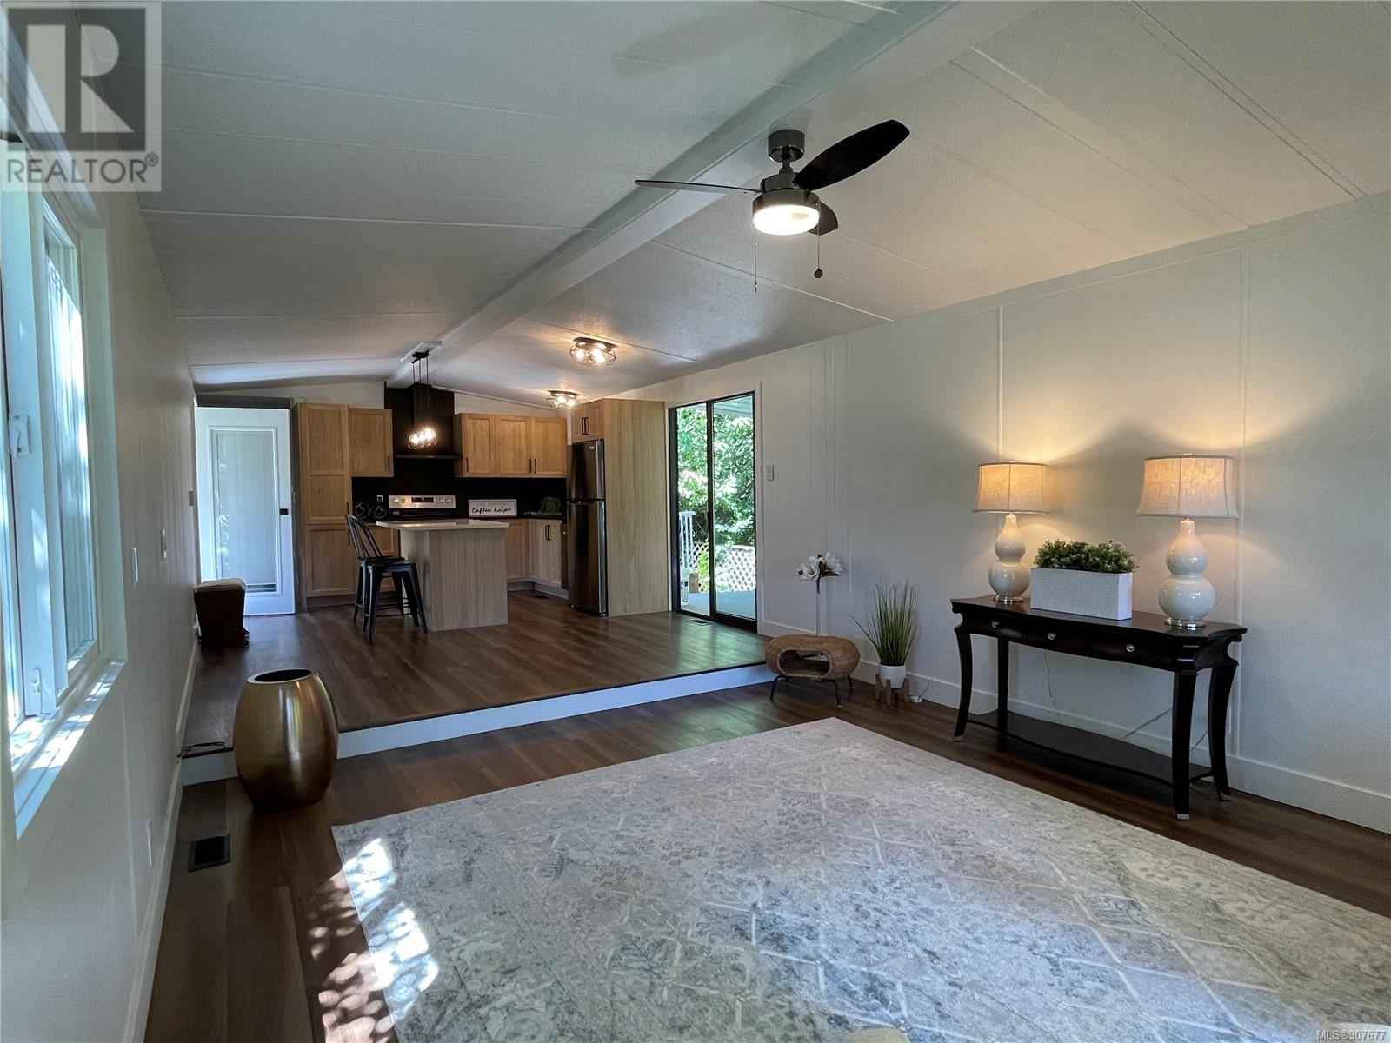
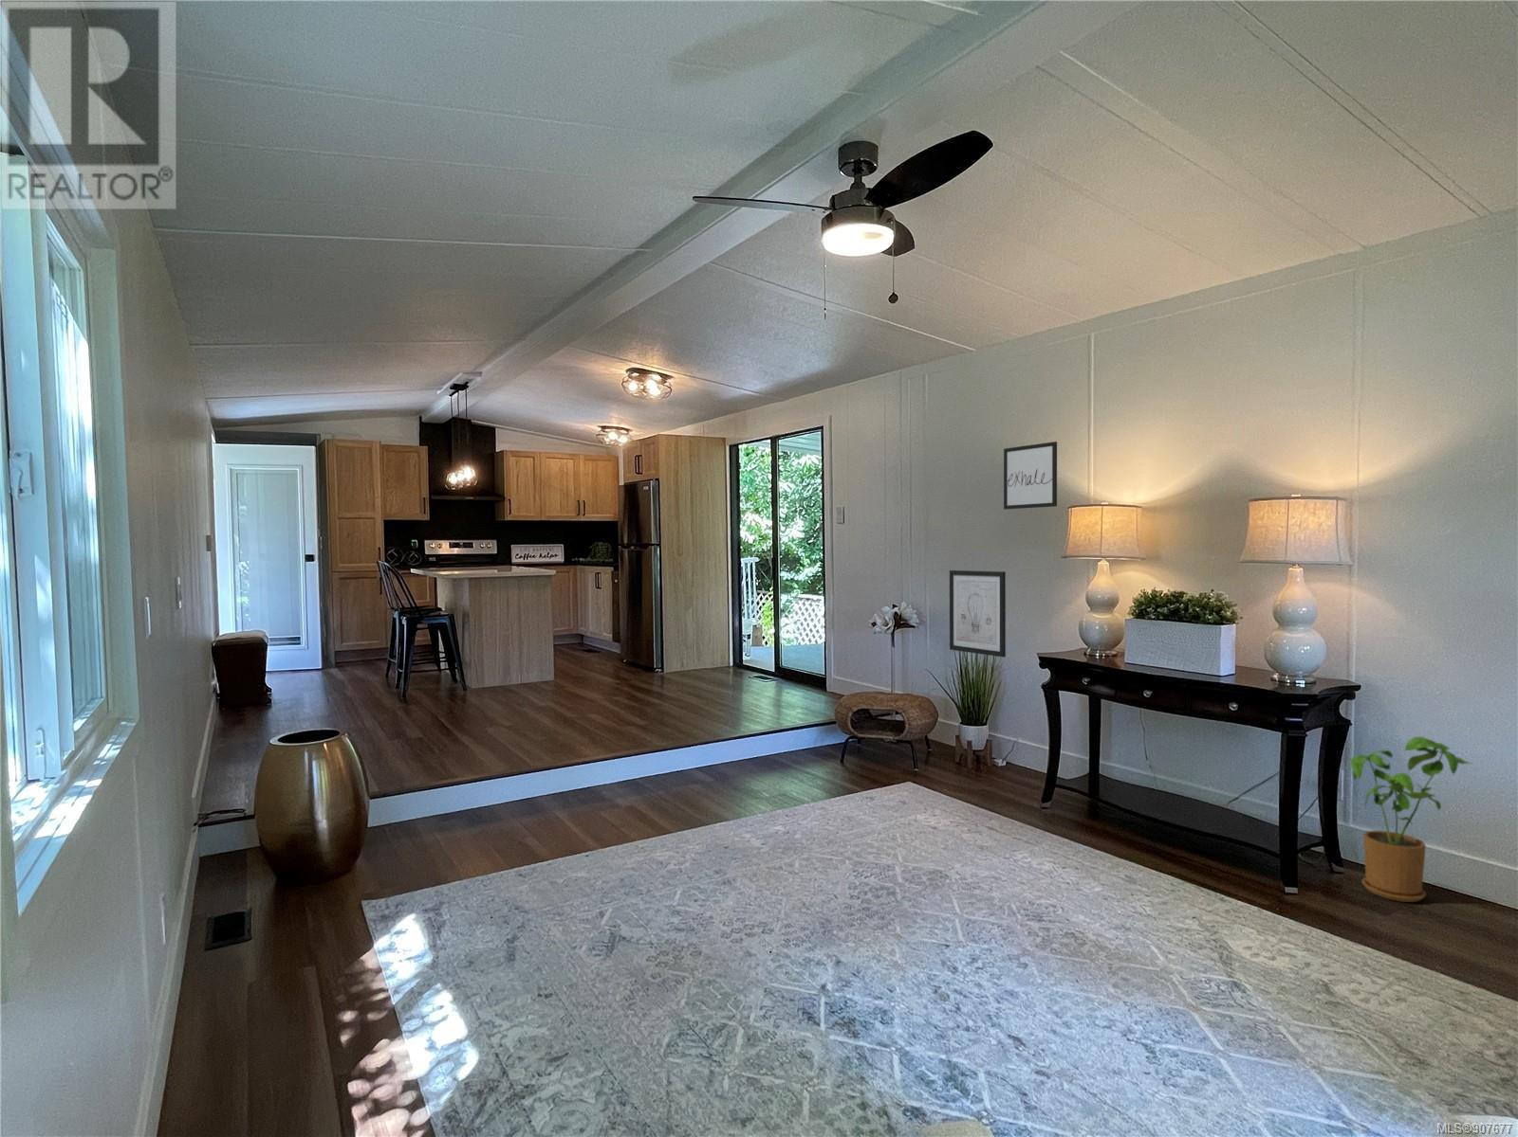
+ wall art [949,570,1006,658]
+ house plant [1349,736,1474,903]
+ wall art [1003,441,1058,510]
